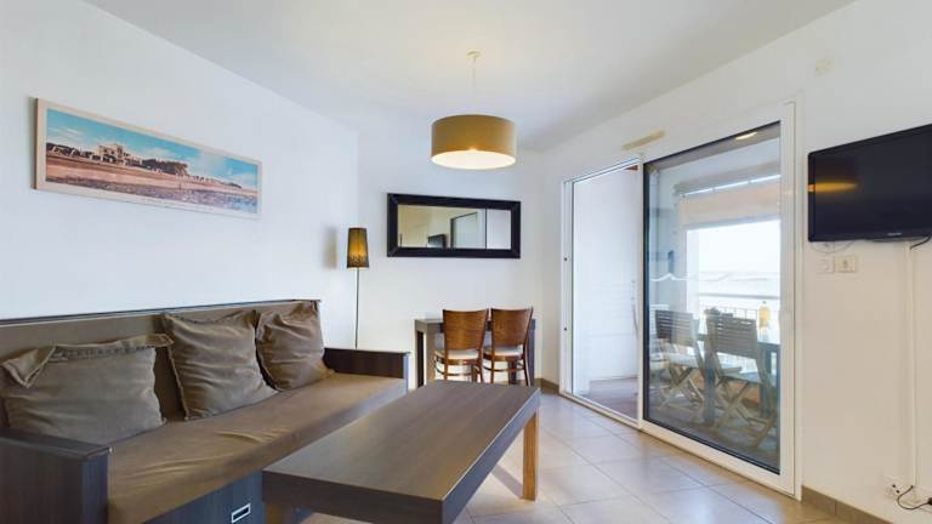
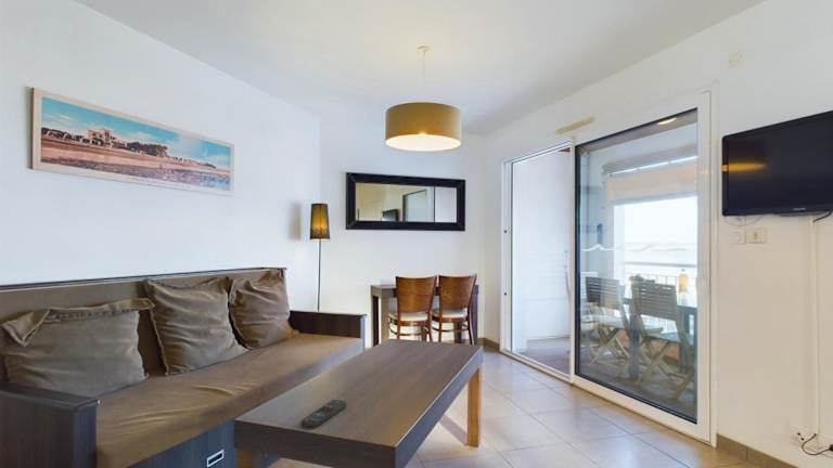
+ remote control [300,399,347,429]
